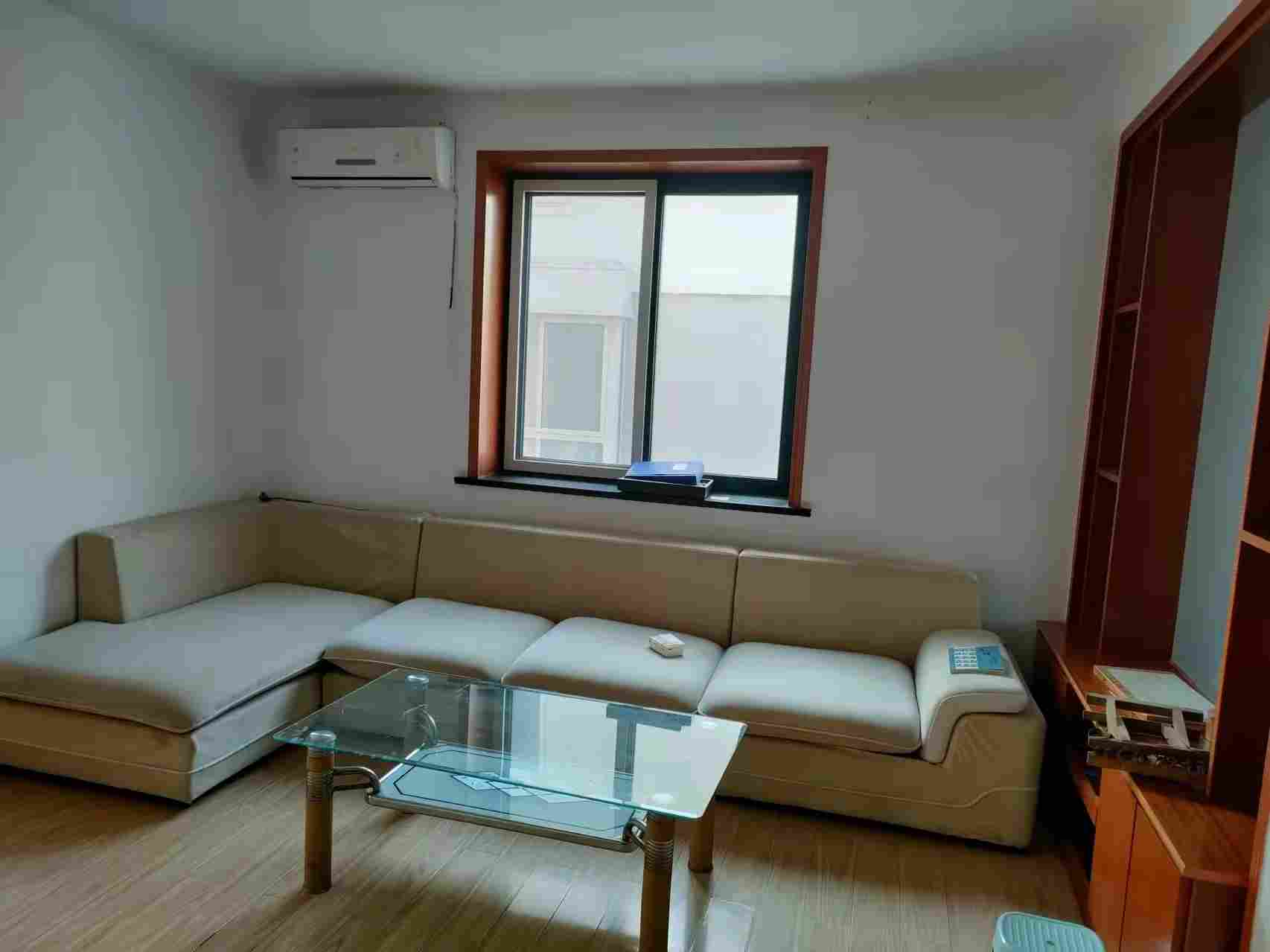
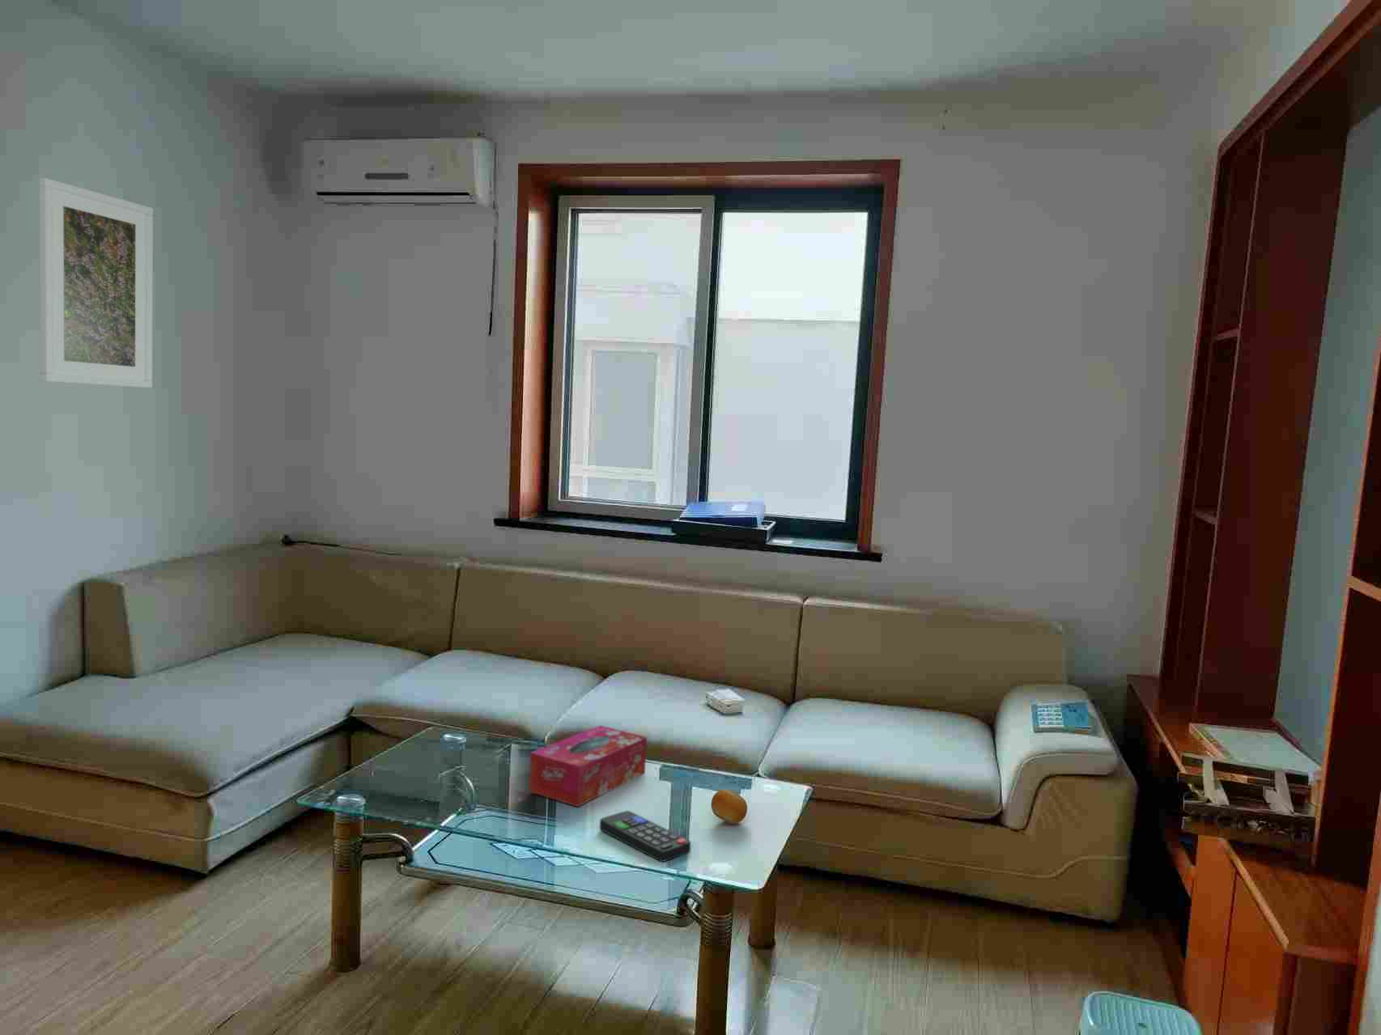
+ remote control [599,810,692,862]
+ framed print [38,177,153,389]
+ fruit [711,788,748,824]
+ tissue box [528,724,648,808]
